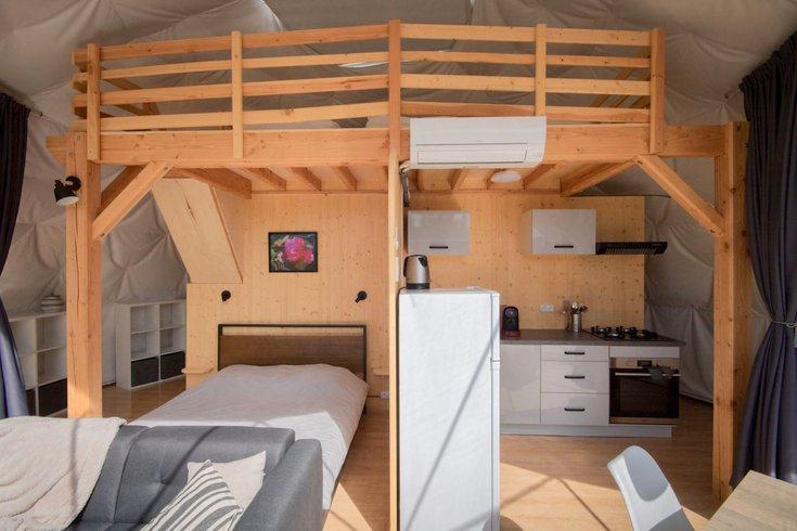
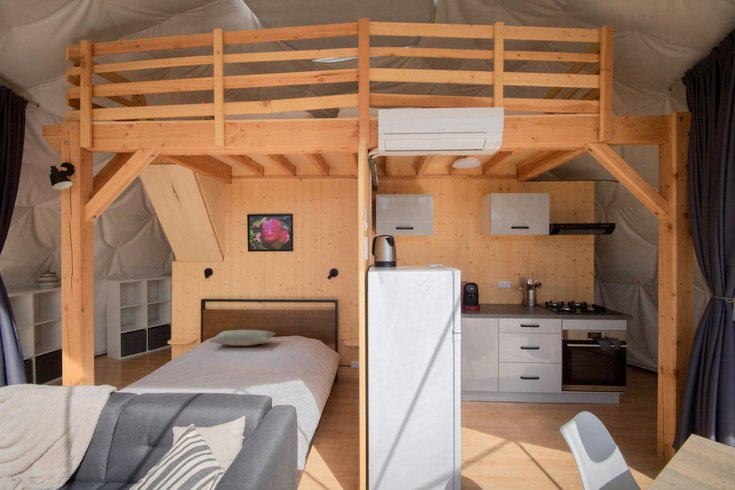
+ pillow [208,329,276,347]
